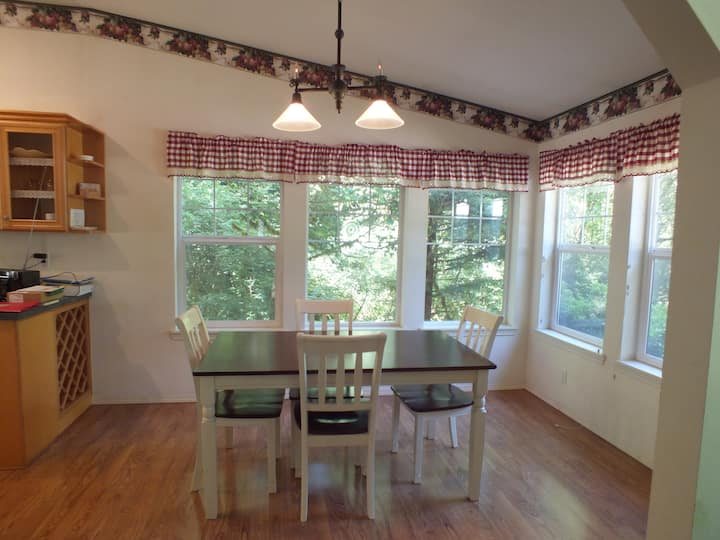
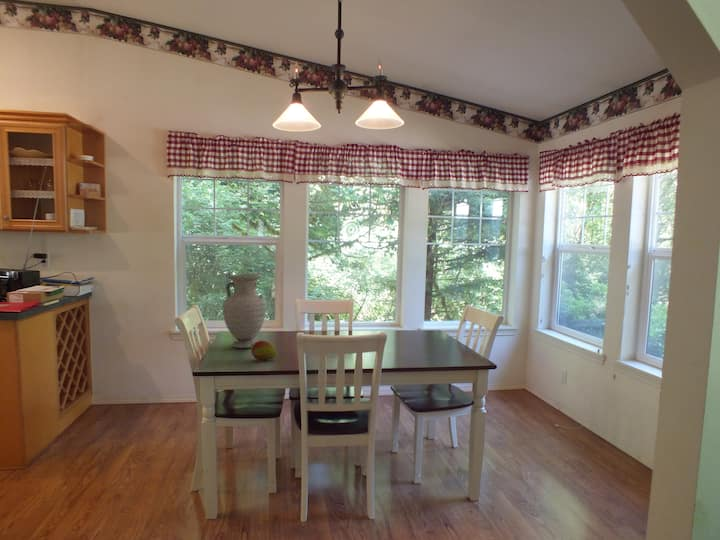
+ vase [221,273,268,349]
+ fruit [250,340,277,361]
